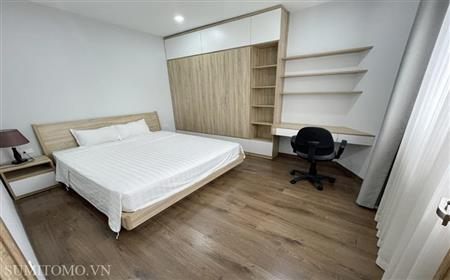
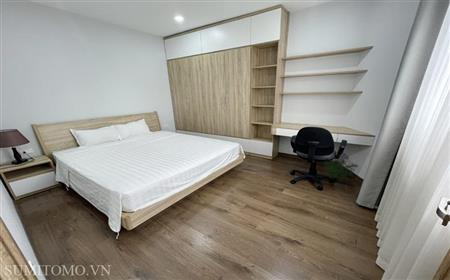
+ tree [323,151,359,183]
